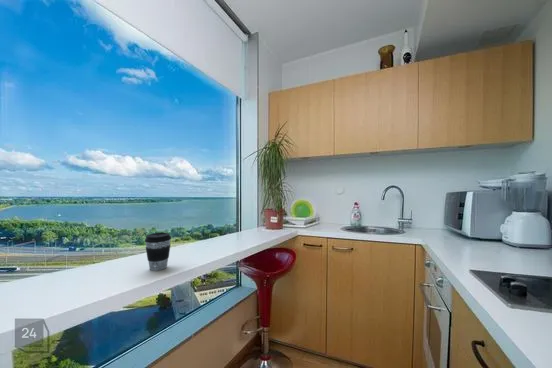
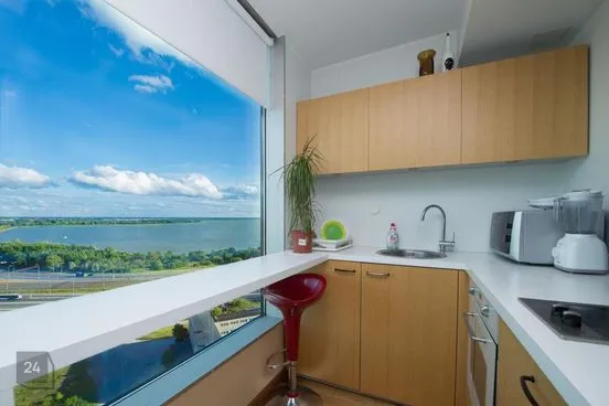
- coffee cup [144,232,172,272]
